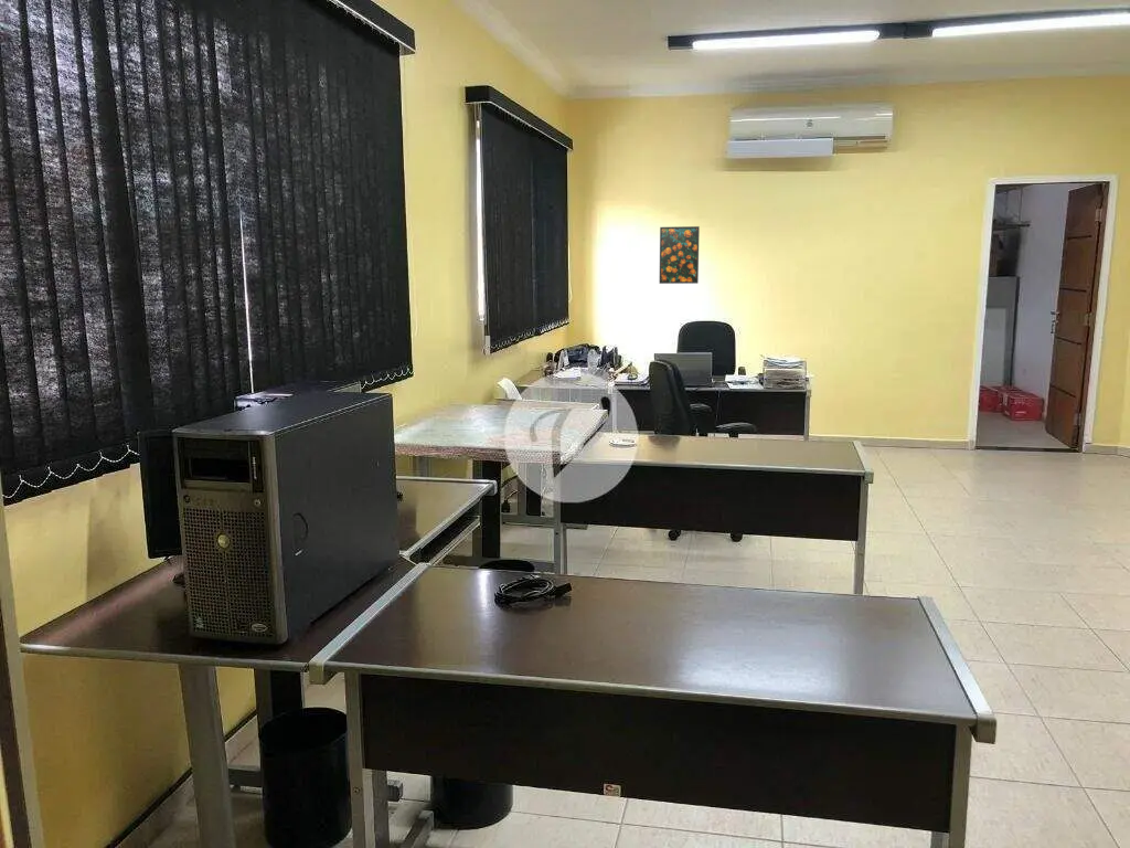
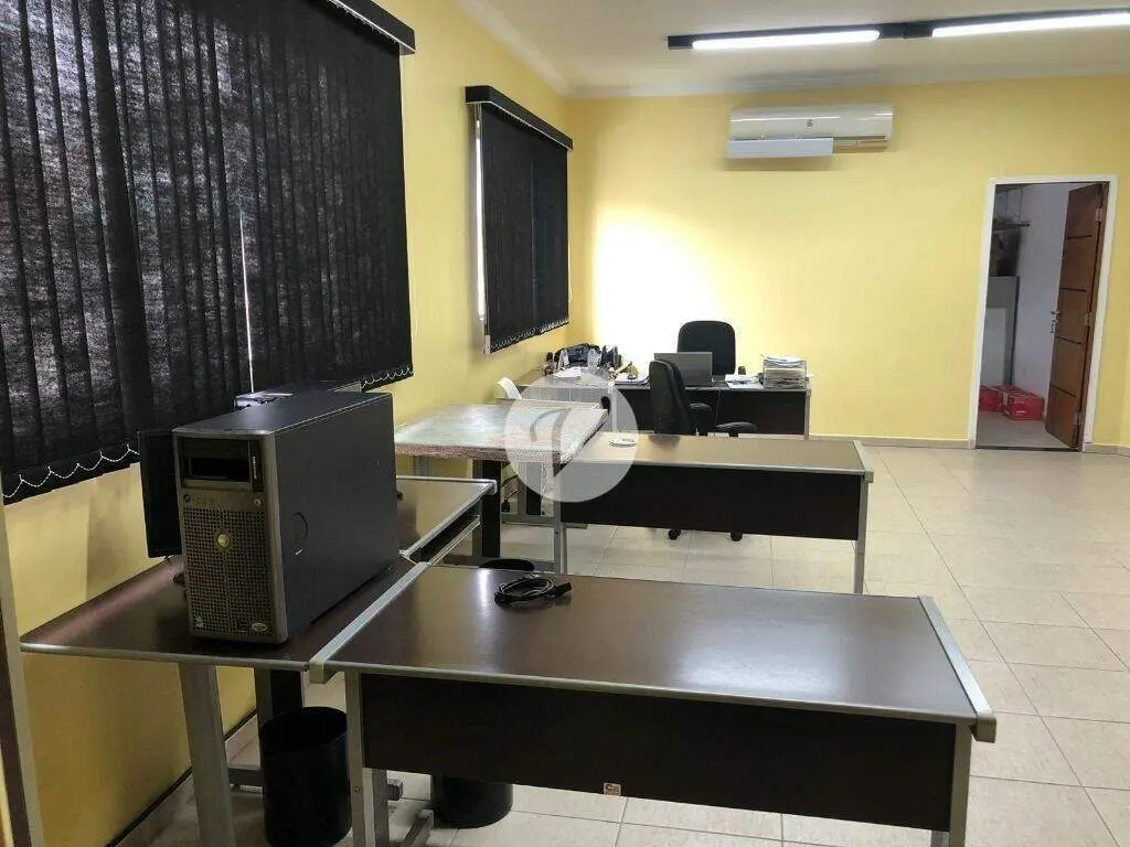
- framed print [658,225,701,285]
